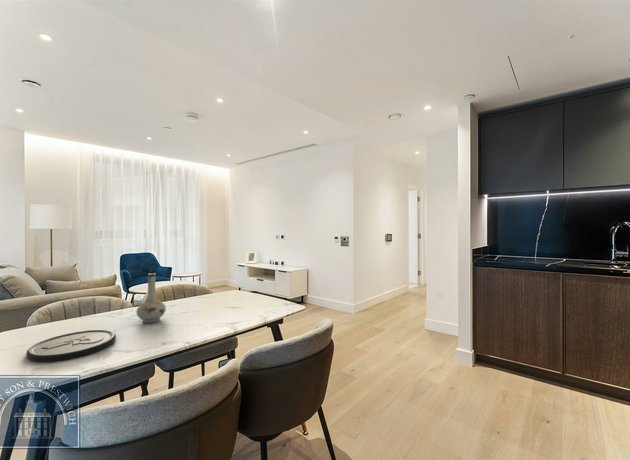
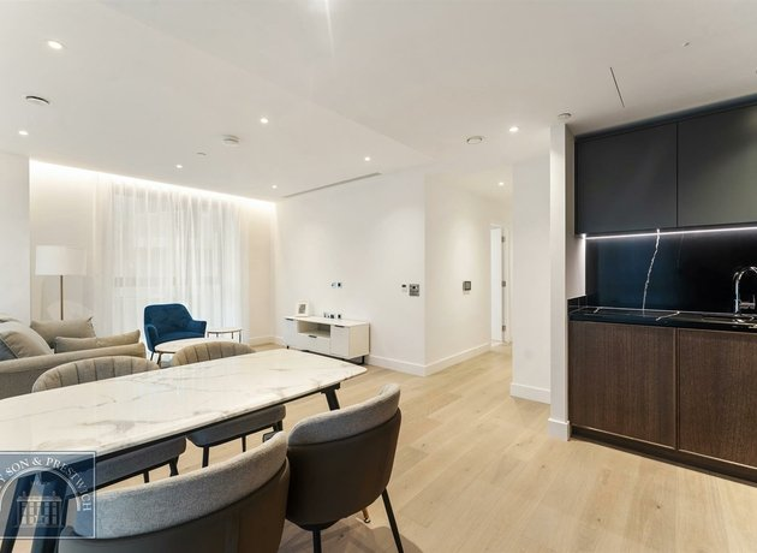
- vase [136,272,167,324]
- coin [26,329,117,363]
